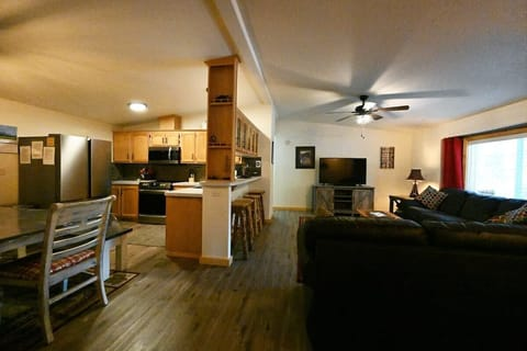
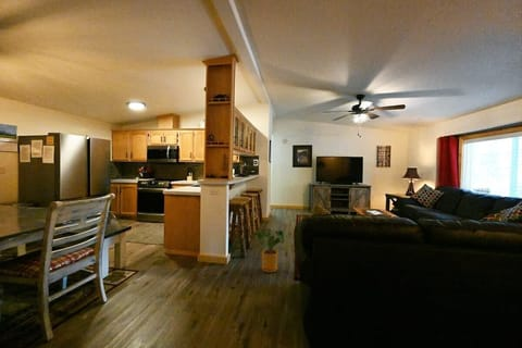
+ house plant [254,225,286,273]
